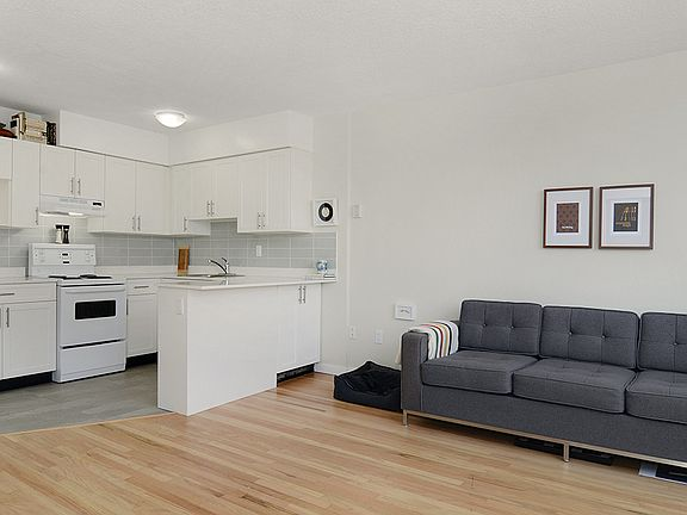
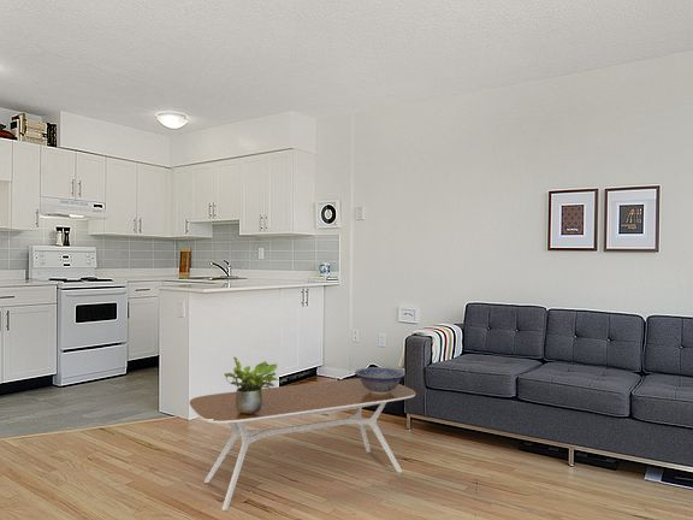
+ coffee table [188,377,416,512]
+ decorative bowl [354,366,407,395]
+ potted plant [223,356,280,414]
